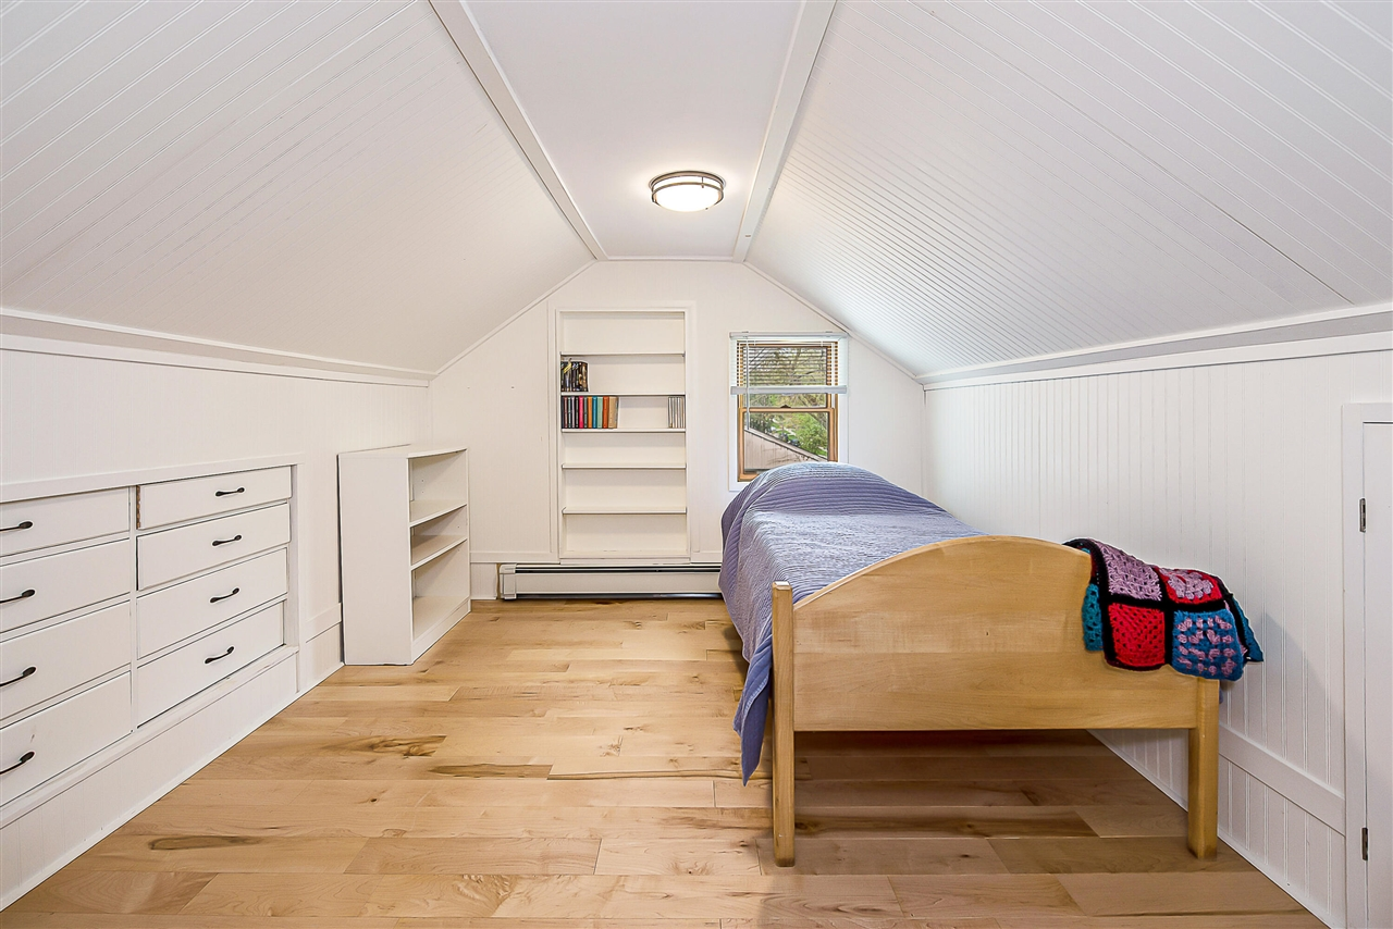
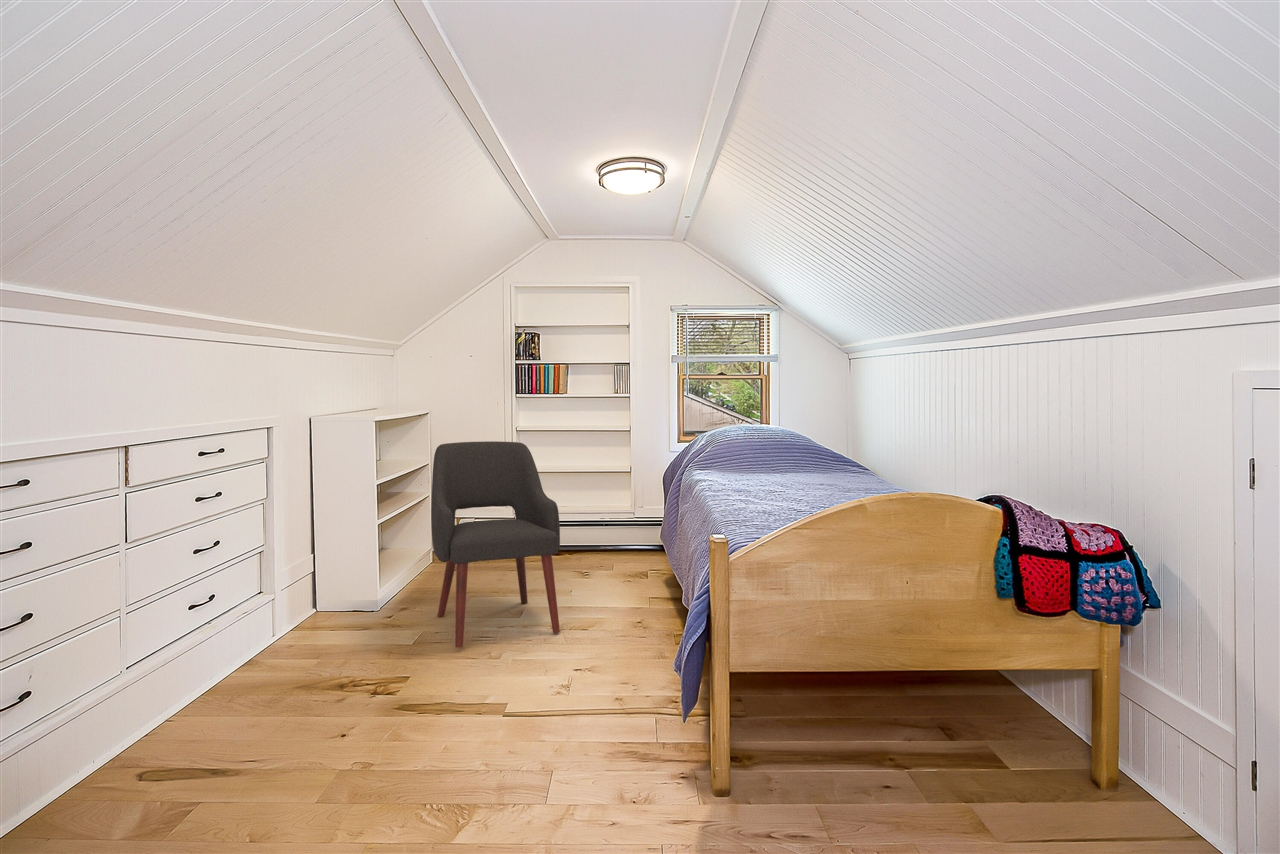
+ chair [430,440,561,649]
